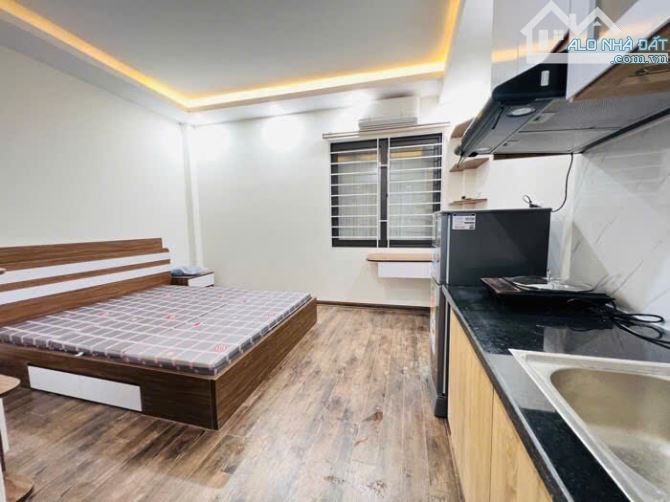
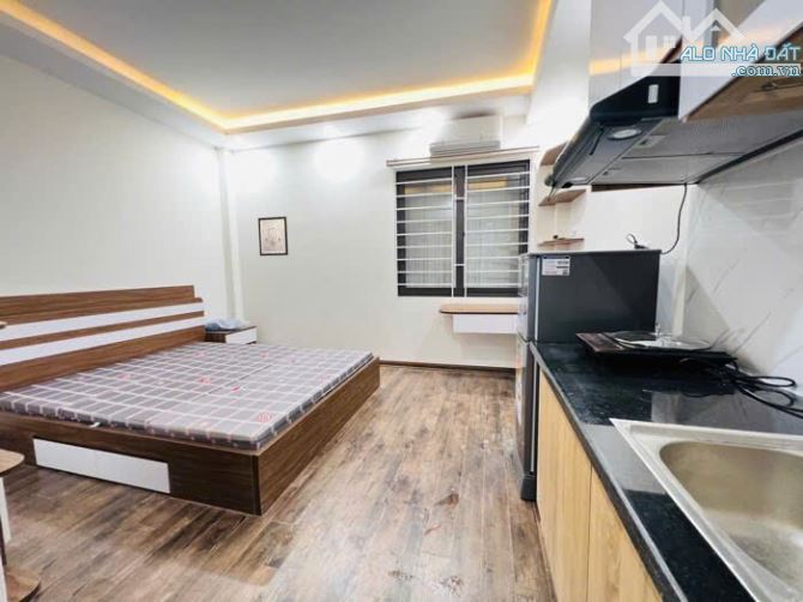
+ wall art [256,216,289,257]
